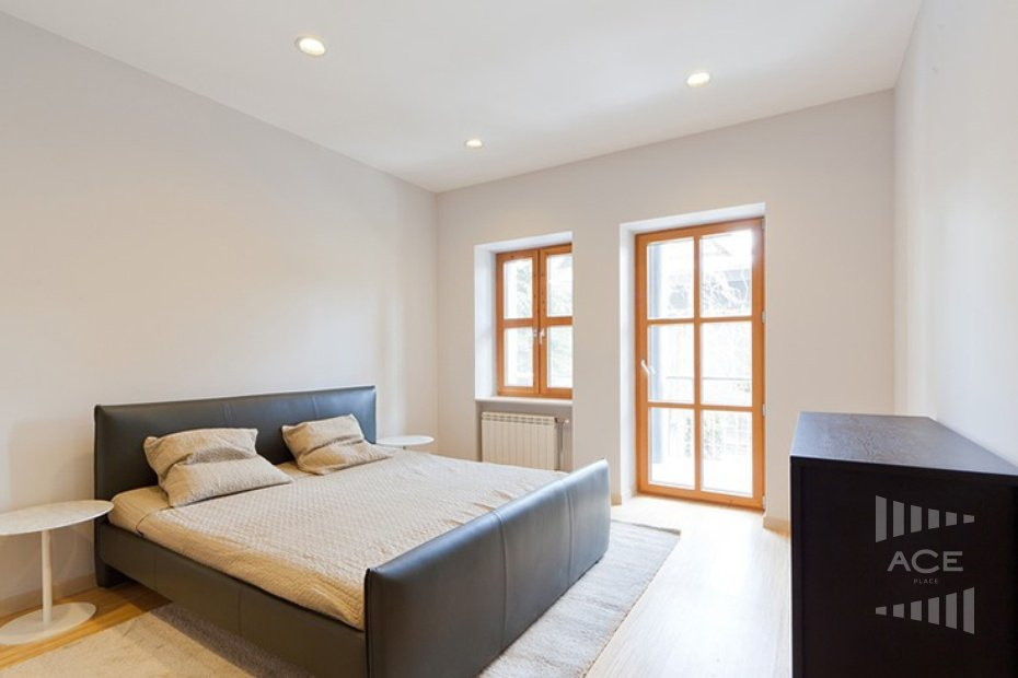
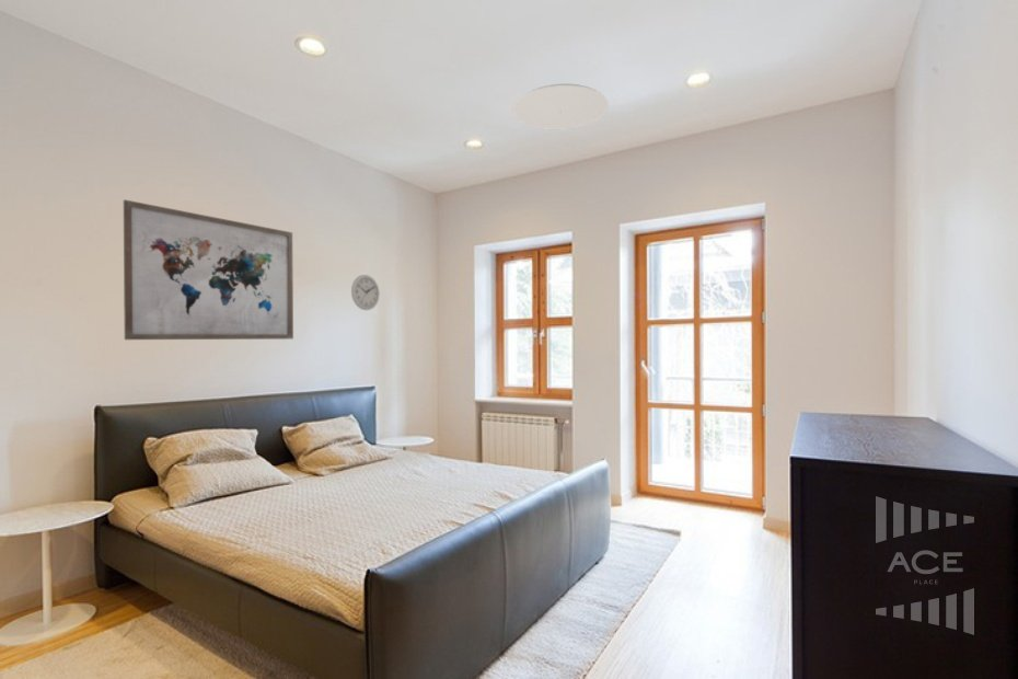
+ wall art [123,198,294,341]
+ wall clock [350,274,381,311]
+ ceiling lamp [511,83,610,131]
